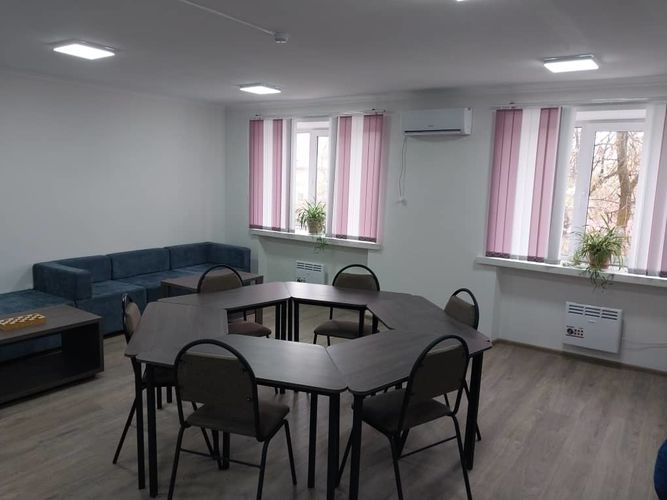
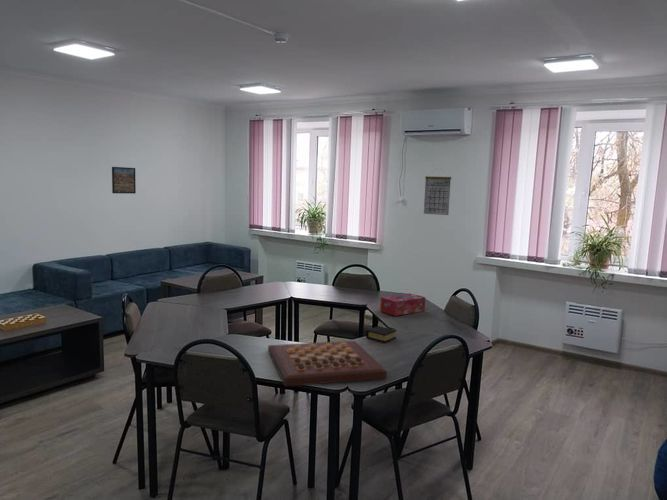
+ tissue box [379,292,426,317]
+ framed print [111,166,137,194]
+ gameboard [267,340,388,388]
+ book [364,325,397,344]
+ calendar [423,168,452,216]
